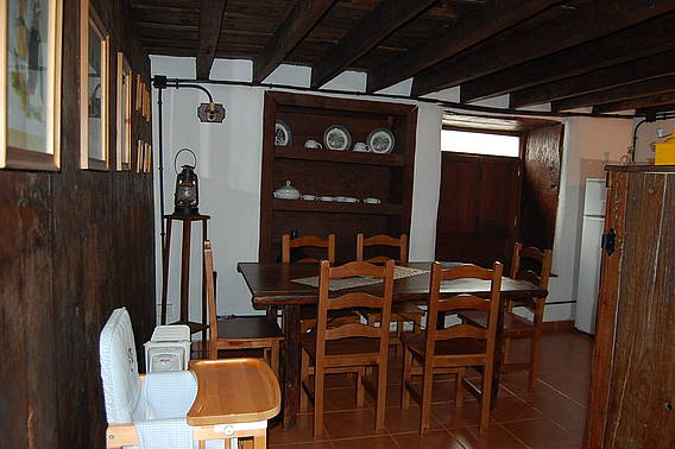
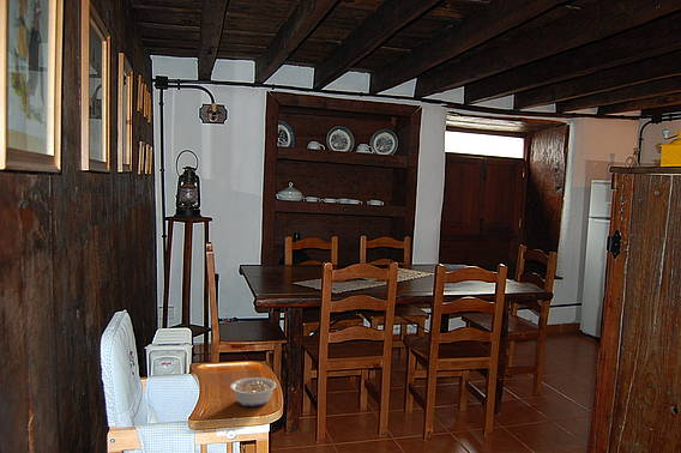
+ legume [224,376,277,407]
